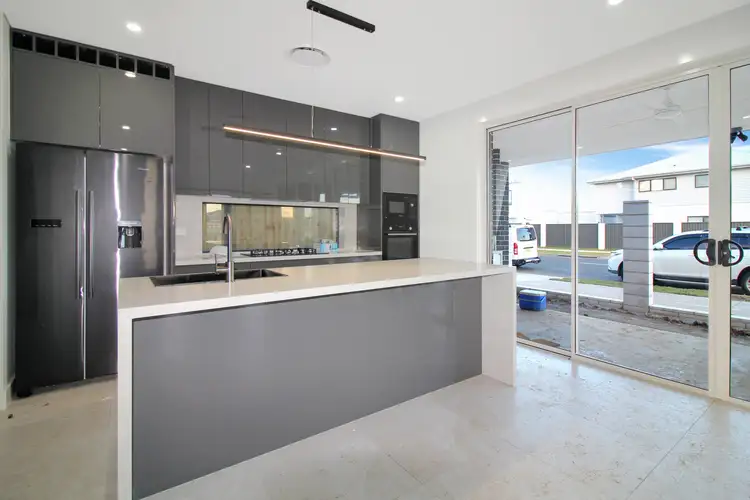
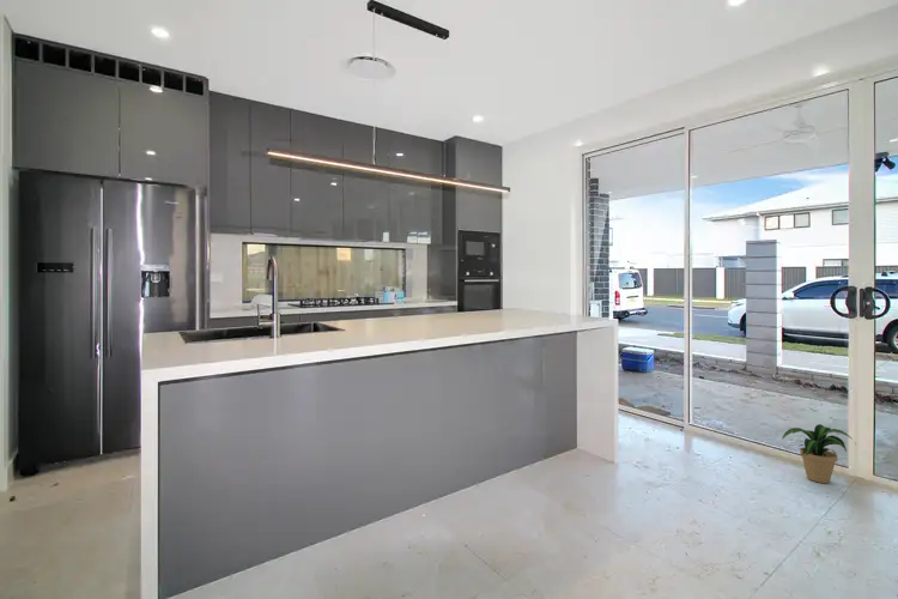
+ potted plant [781,423,857,484]
